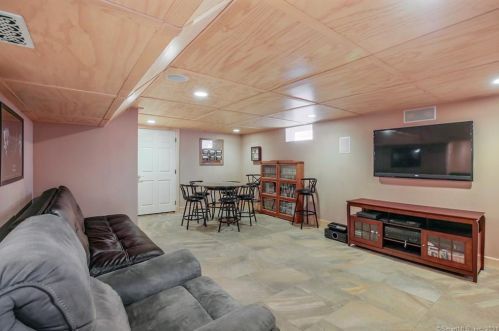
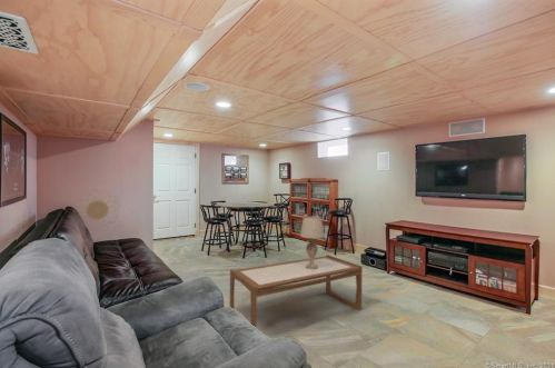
+ table lamp [299,216,325,269]
+ coffee table [229,253,364,328]
+ decorative wall piece [72,189,121,230]
